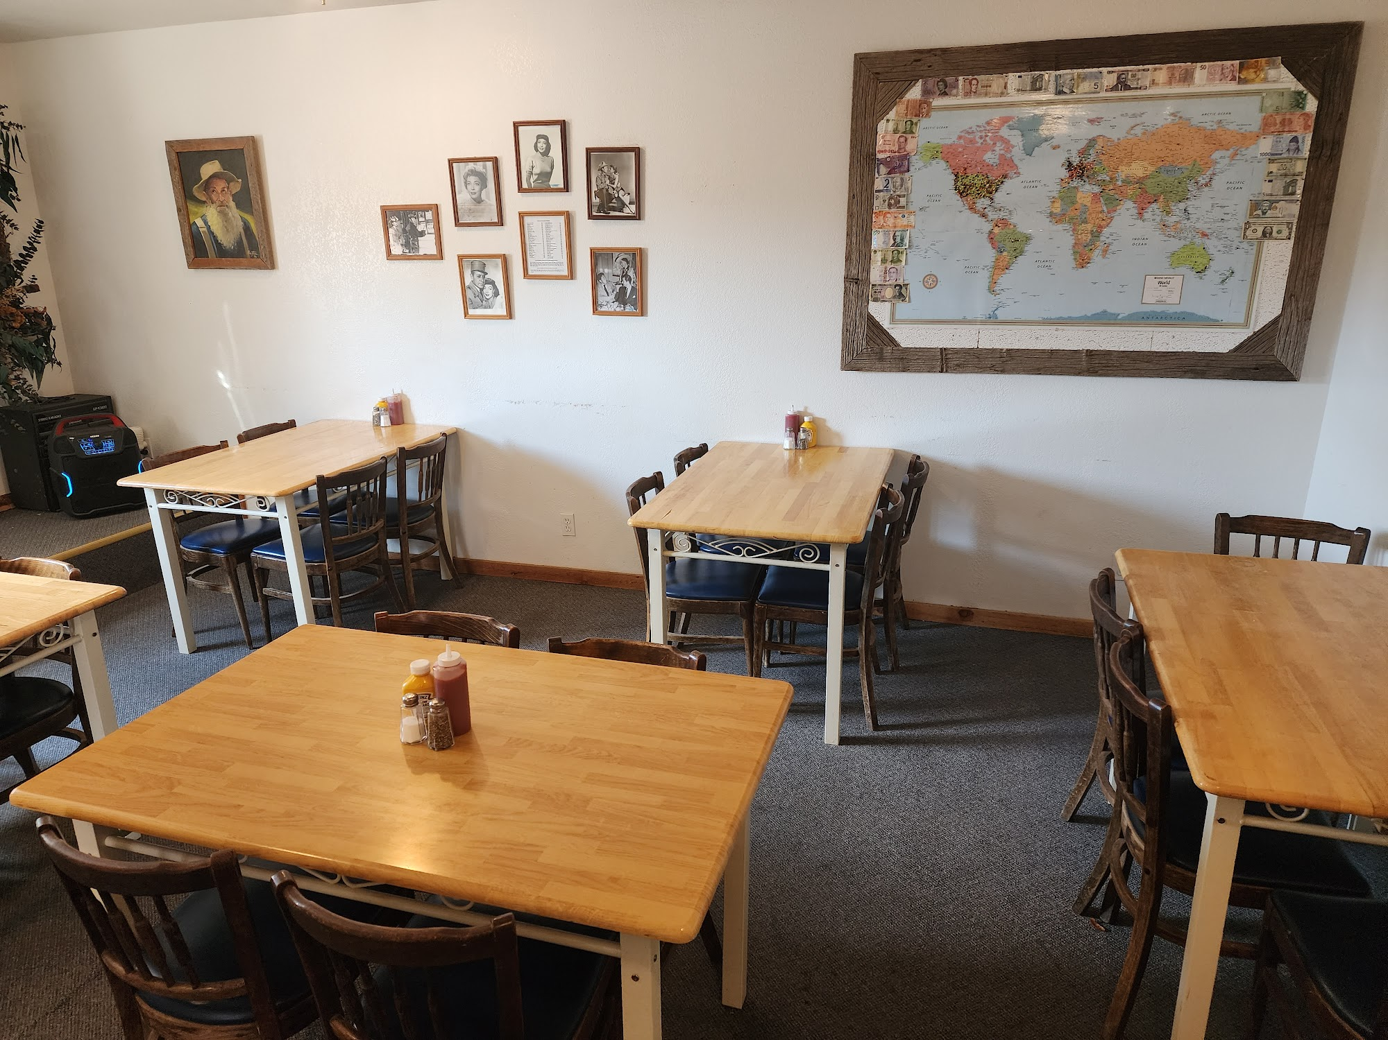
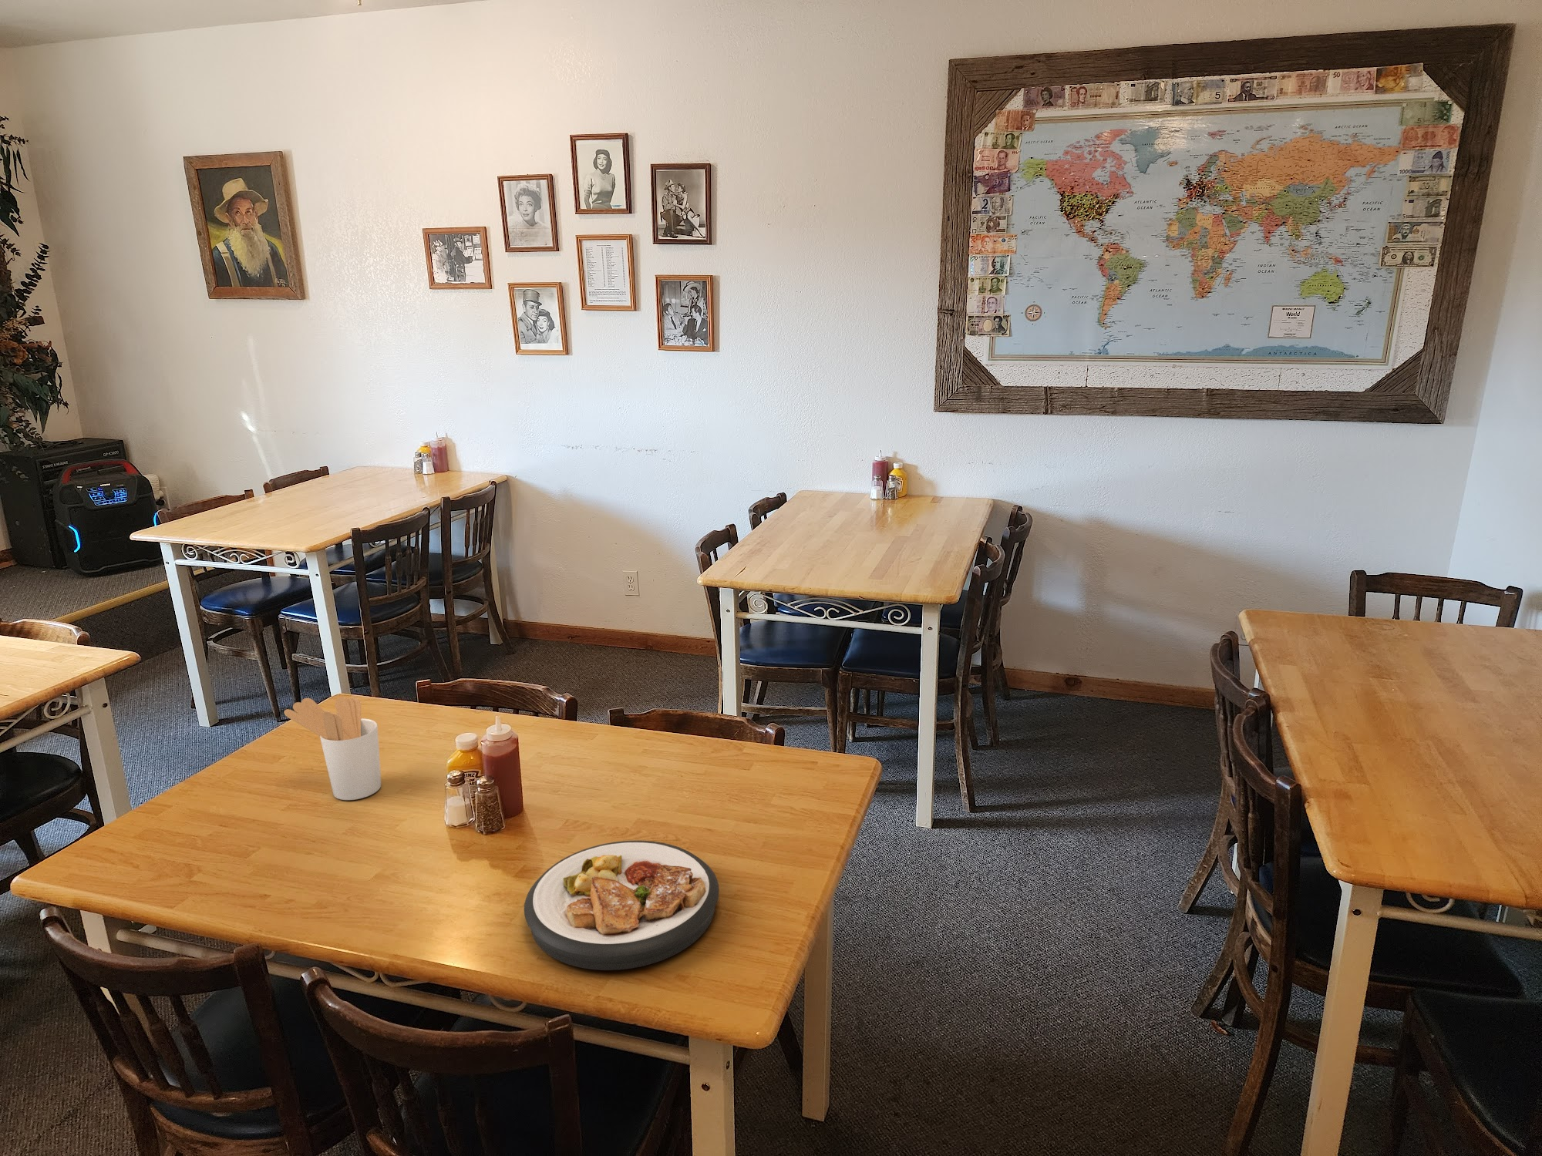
+ plate [523,840,720,971]
+ utensil holder [284,696,381,800]
